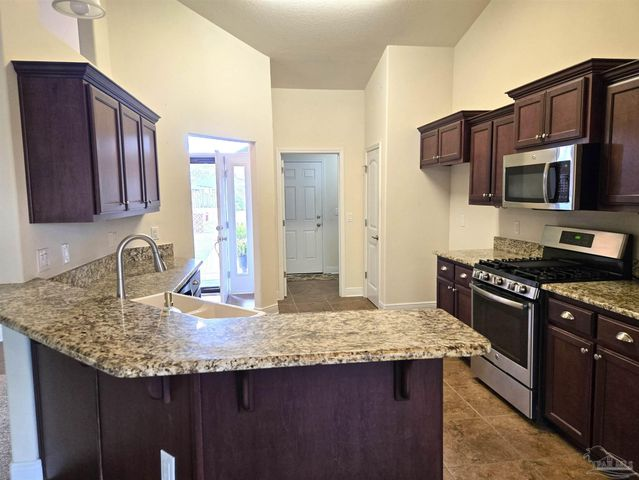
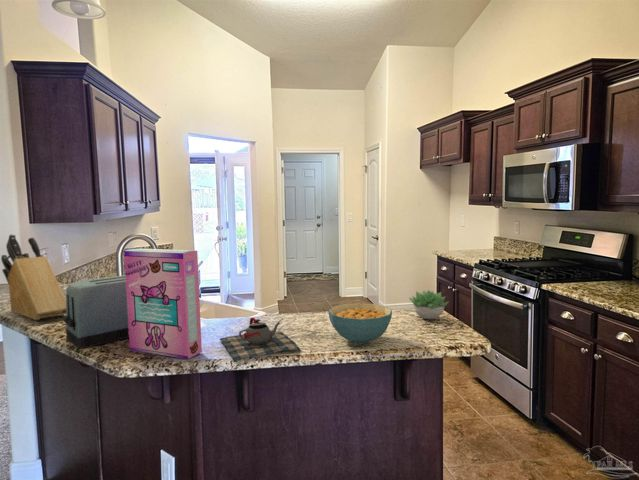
+ cereal bowl [327,302,393,345]
+ succulent plant [408,289,450,320]
+ cereal box [123,248,203,360]
+ teapot [218,317,302,363]
+ knife block [0,233,66,321]
+ toaster [62,274,129,350]
